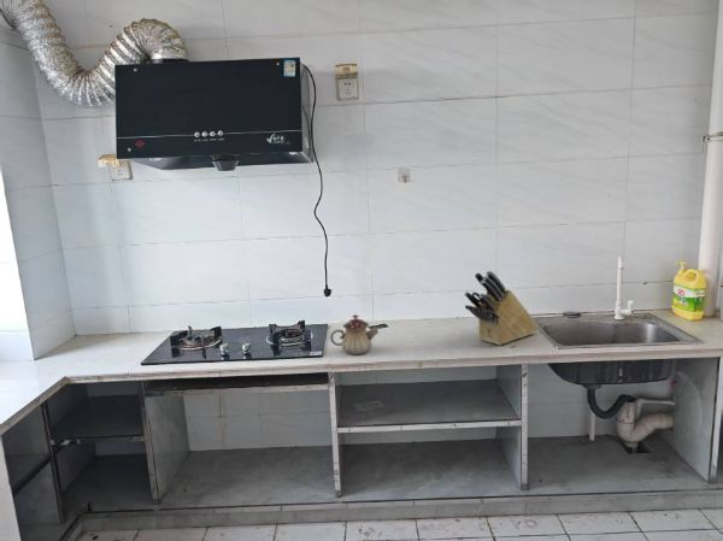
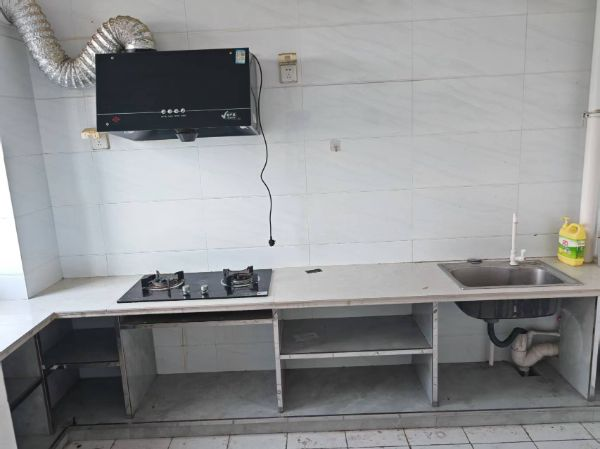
- knife block [463,270,540,346]
- teapot [329,313,380,355]
